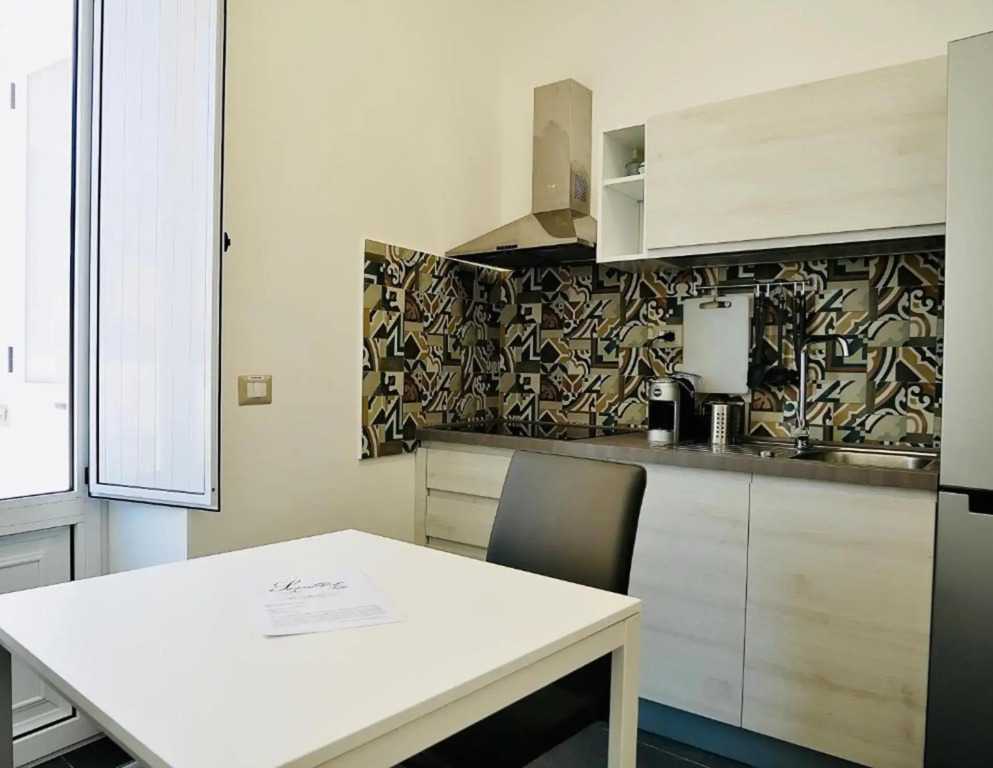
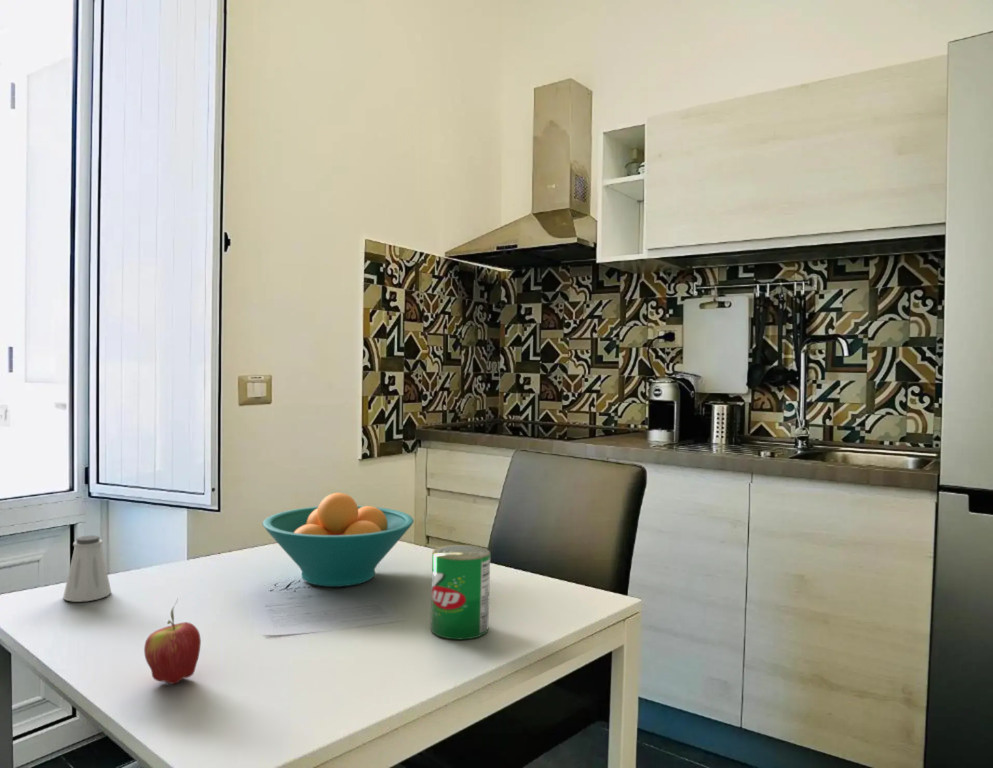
+ can [430,544,491,641]
+ saltshaker [62,534,112,603]
+ fruit bowl [262,492,415,588]
+ fruit [143,598,202,685]
